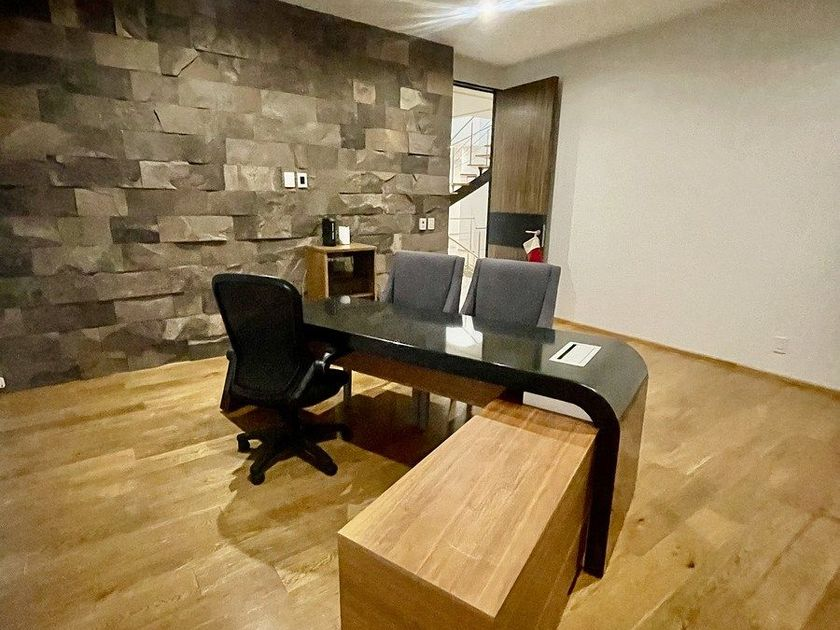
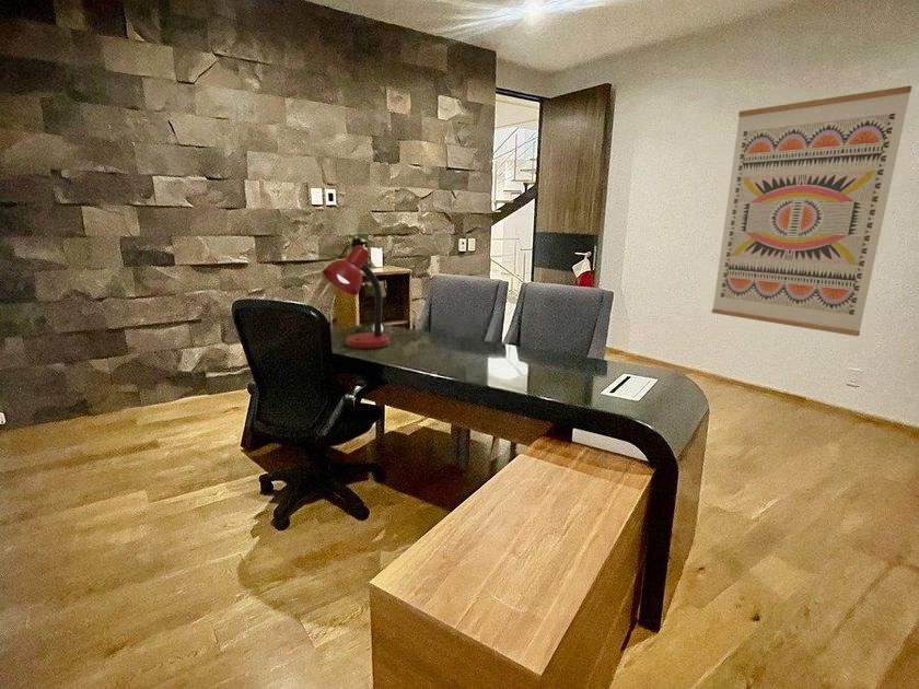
+ desk lamp [322,244,392,350]
+ wall art [711,84,912,337]
